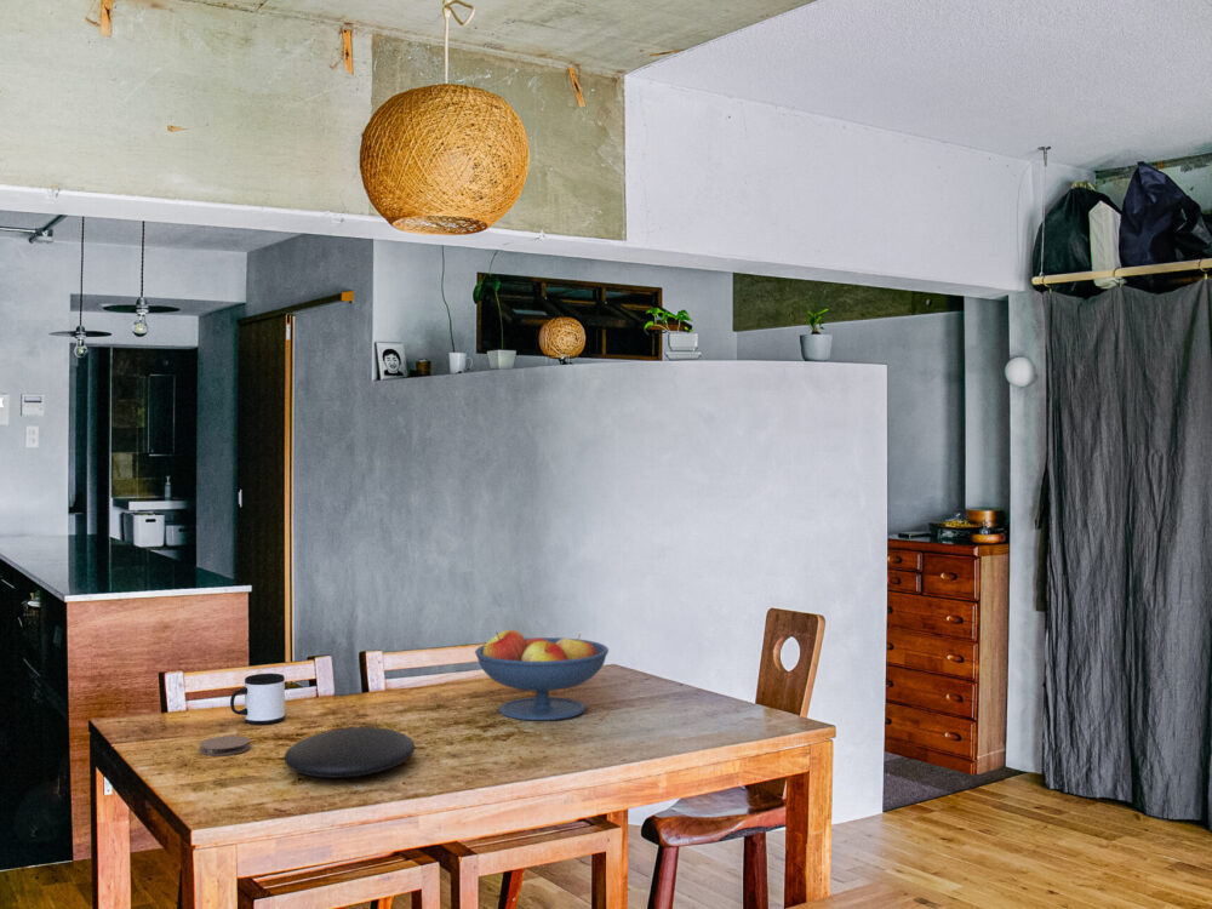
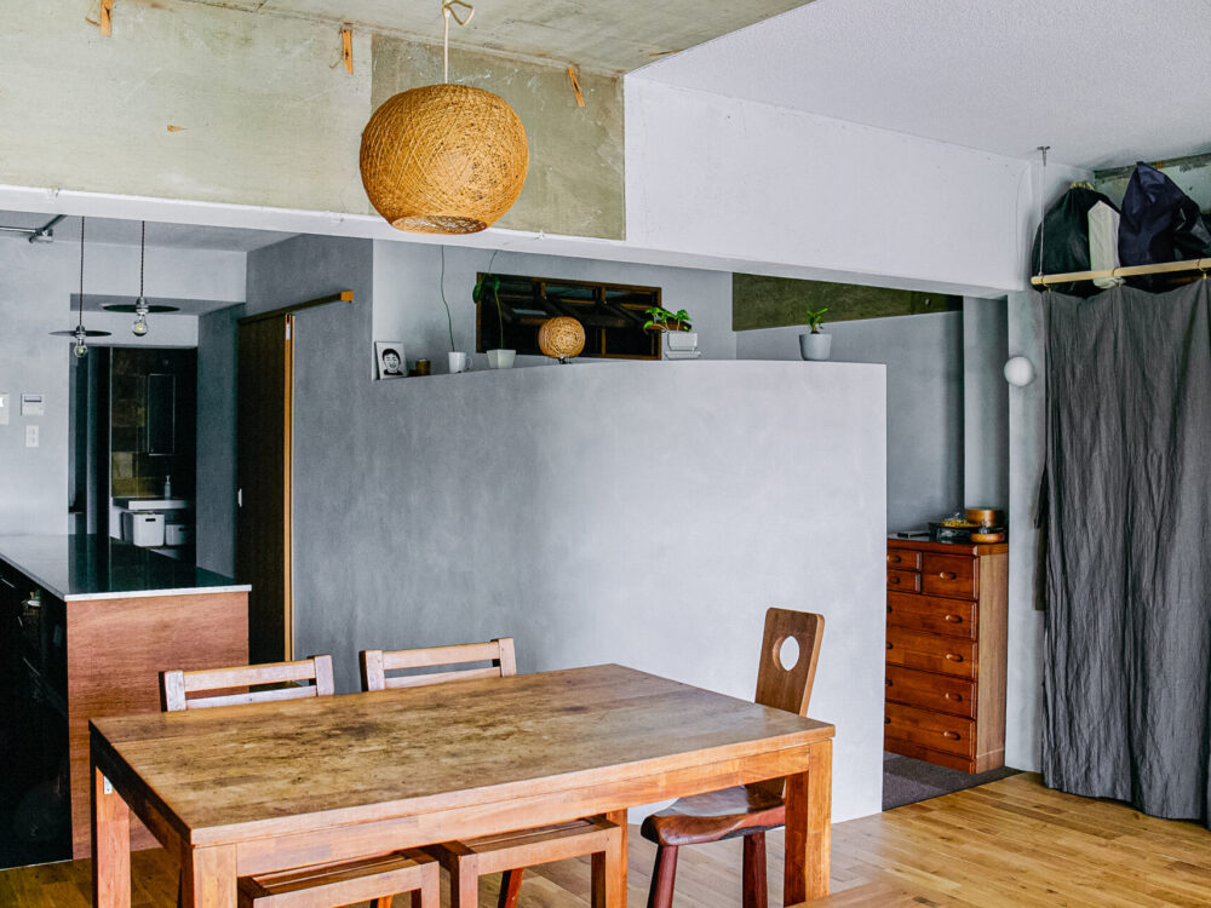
- fruit bowl [474,629,610,721]
- plate [284,726,416,778]
- mug [229,673,286,726]
- coaster [198,734,252,756]
